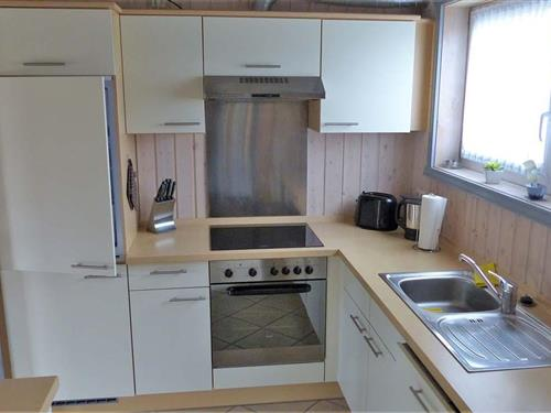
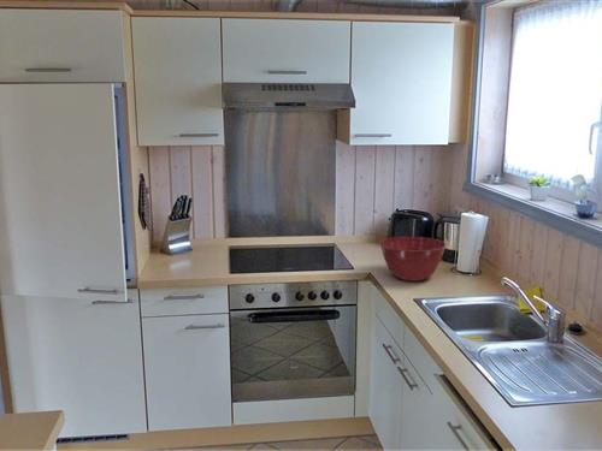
+ mixing bowl [379,236,447,283]
